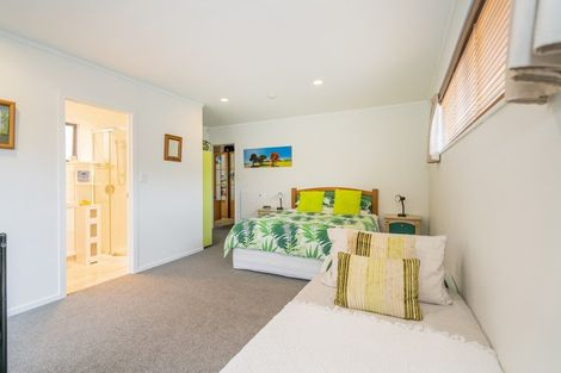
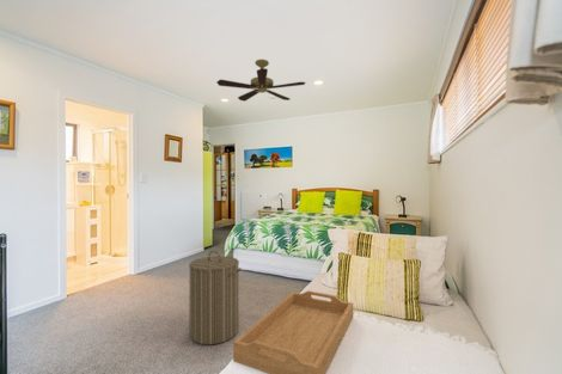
+ laundry hamper [188,250,243,345]
+ ceiling fan [215,59,306,103]
+ serving tray [232,289,354,374]
